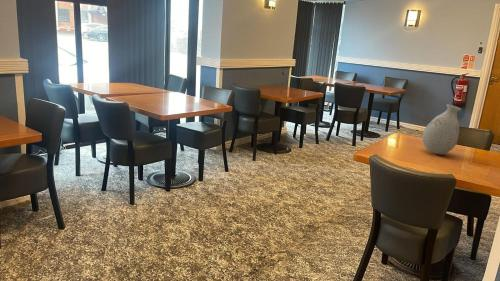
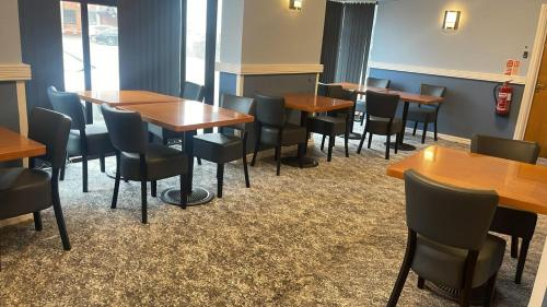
- vase [421,103,462,156]
